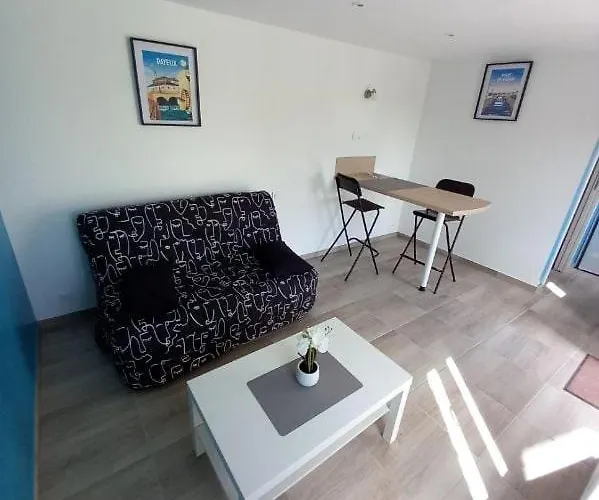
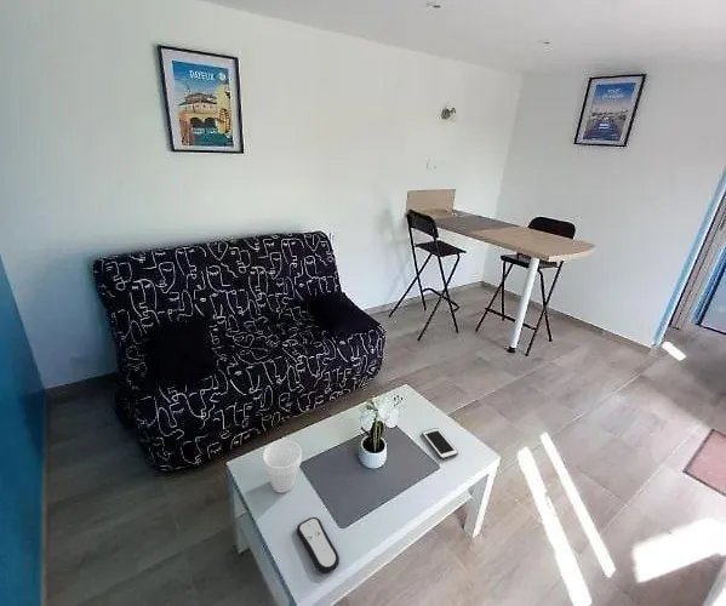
+ remote control [296,516,341,574]
+ cup [262,439,303,494]
+ cell phone [421,427,459,461]
